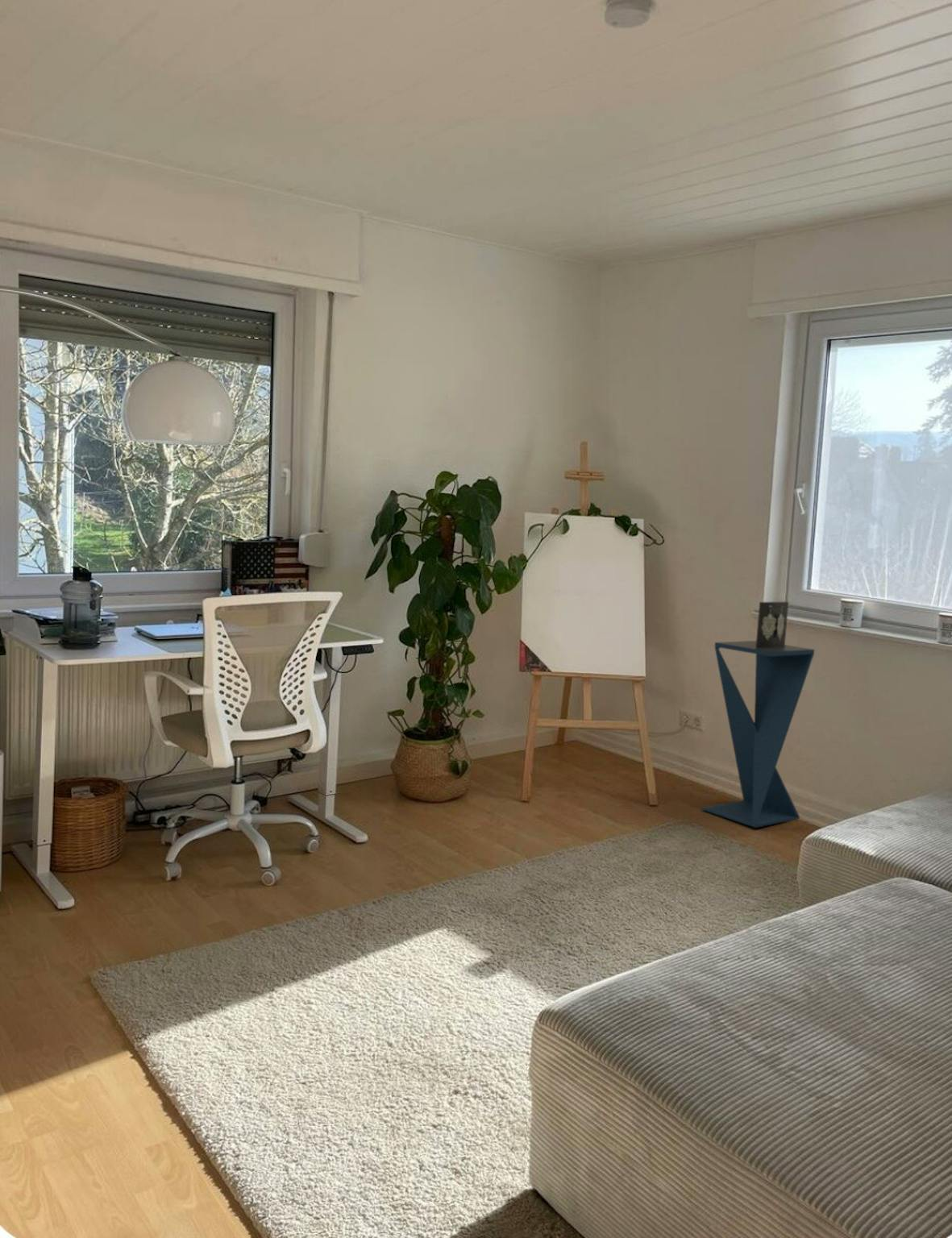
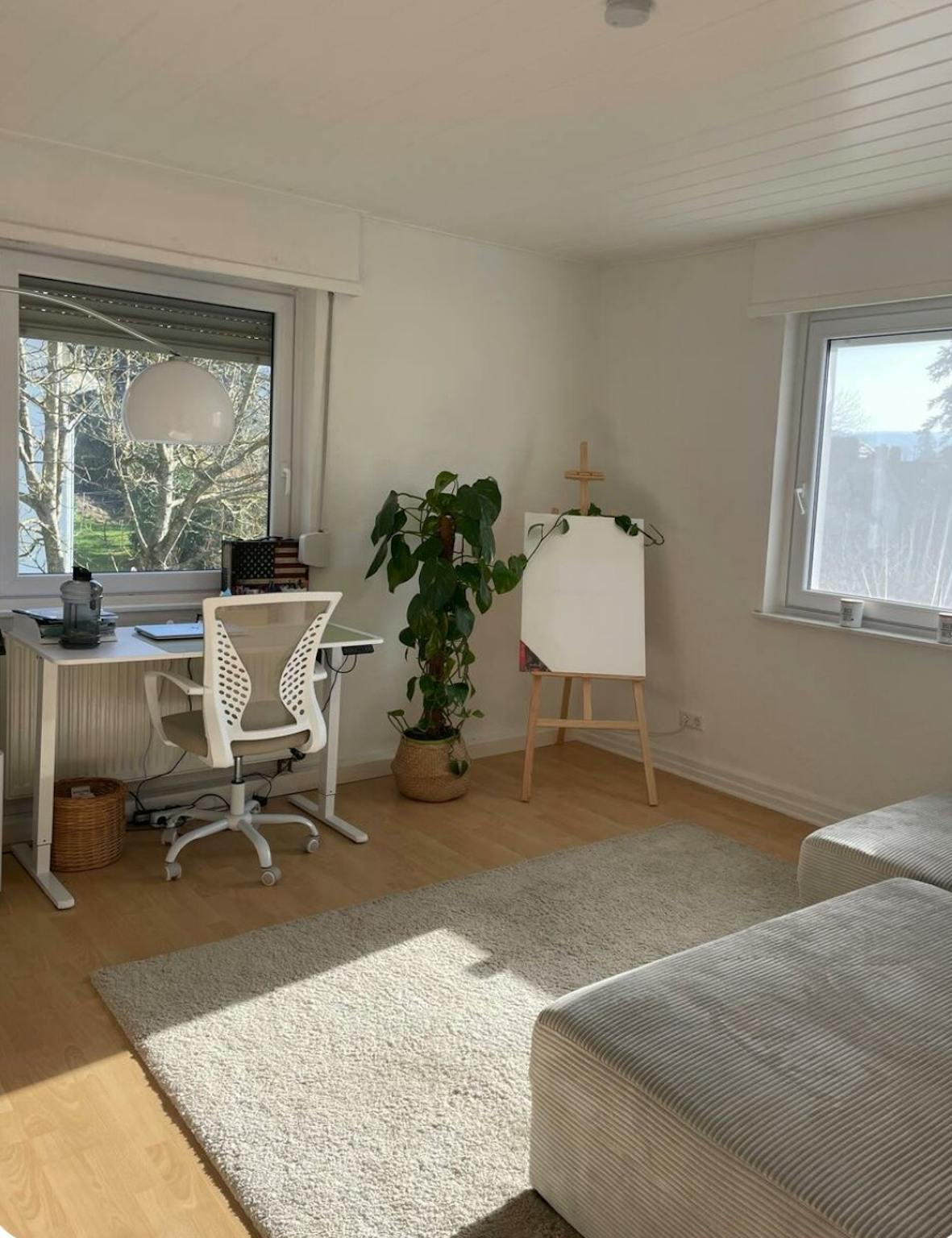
- pedestal table [701,601,815,829]
